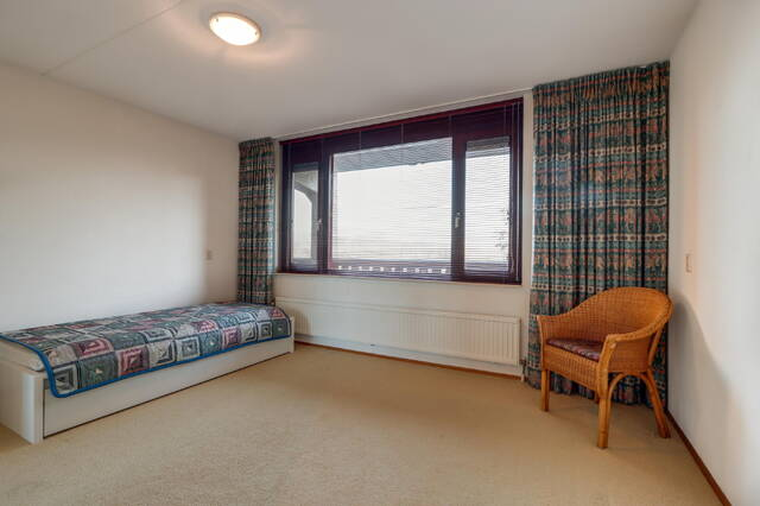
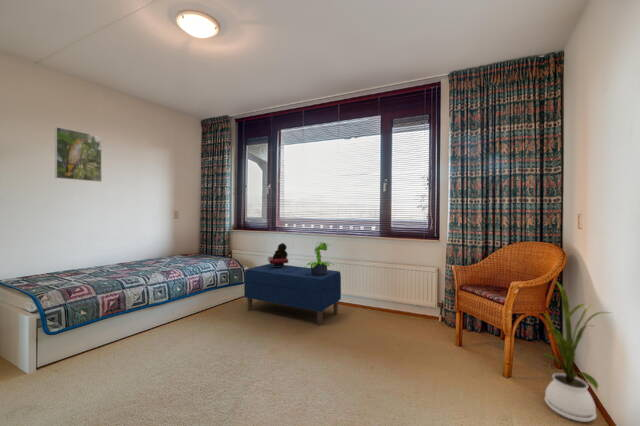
+ teddy bear [267,242,289,267]
+ house plant [540,279,613,423]
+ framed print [54,126,103,183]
+ potted plant [304,241,335,274]
+ bench [243,263,342,327]
